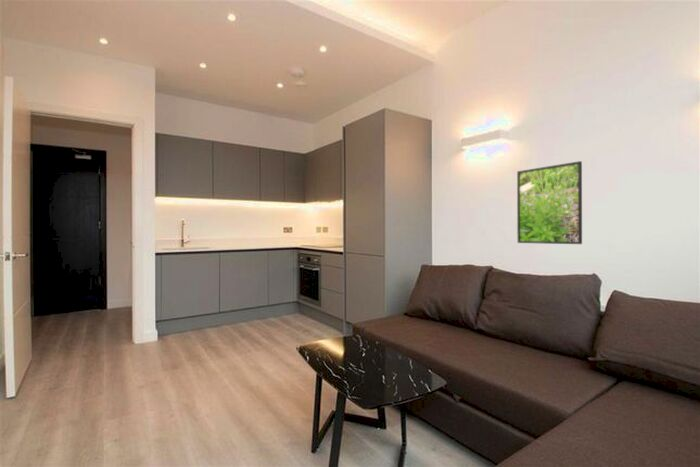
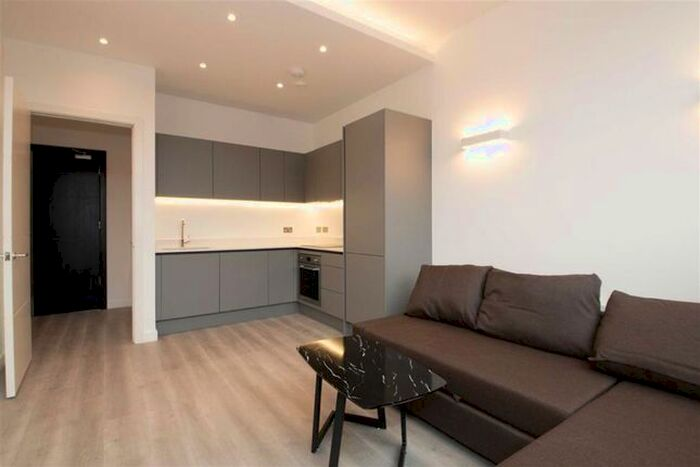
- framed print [516,160,583,245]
